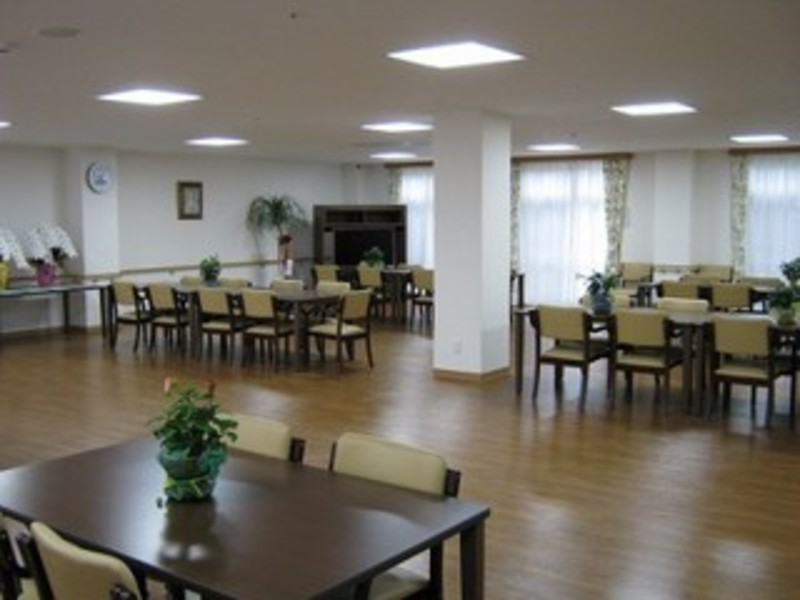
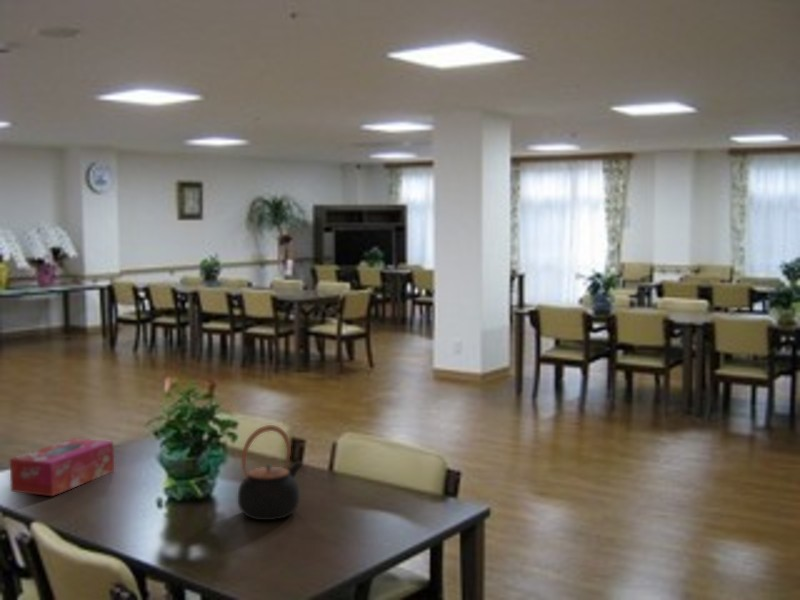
+ tissue box [9,437,115,497]
+ teapot [237,424,304,521]
